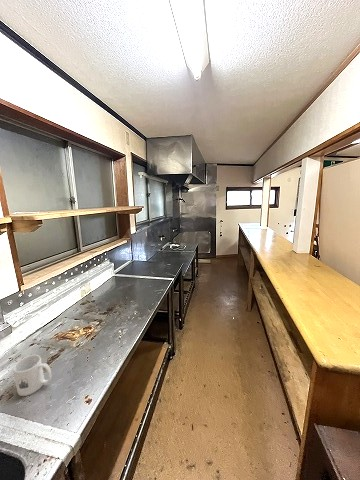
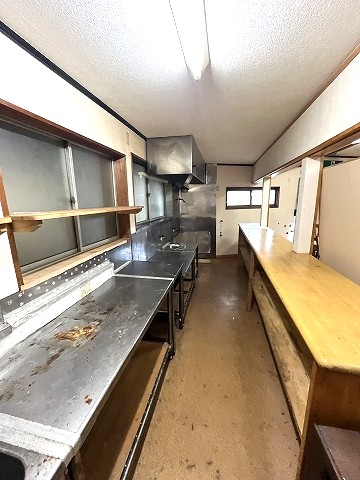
- mug [12,354,52,397]
